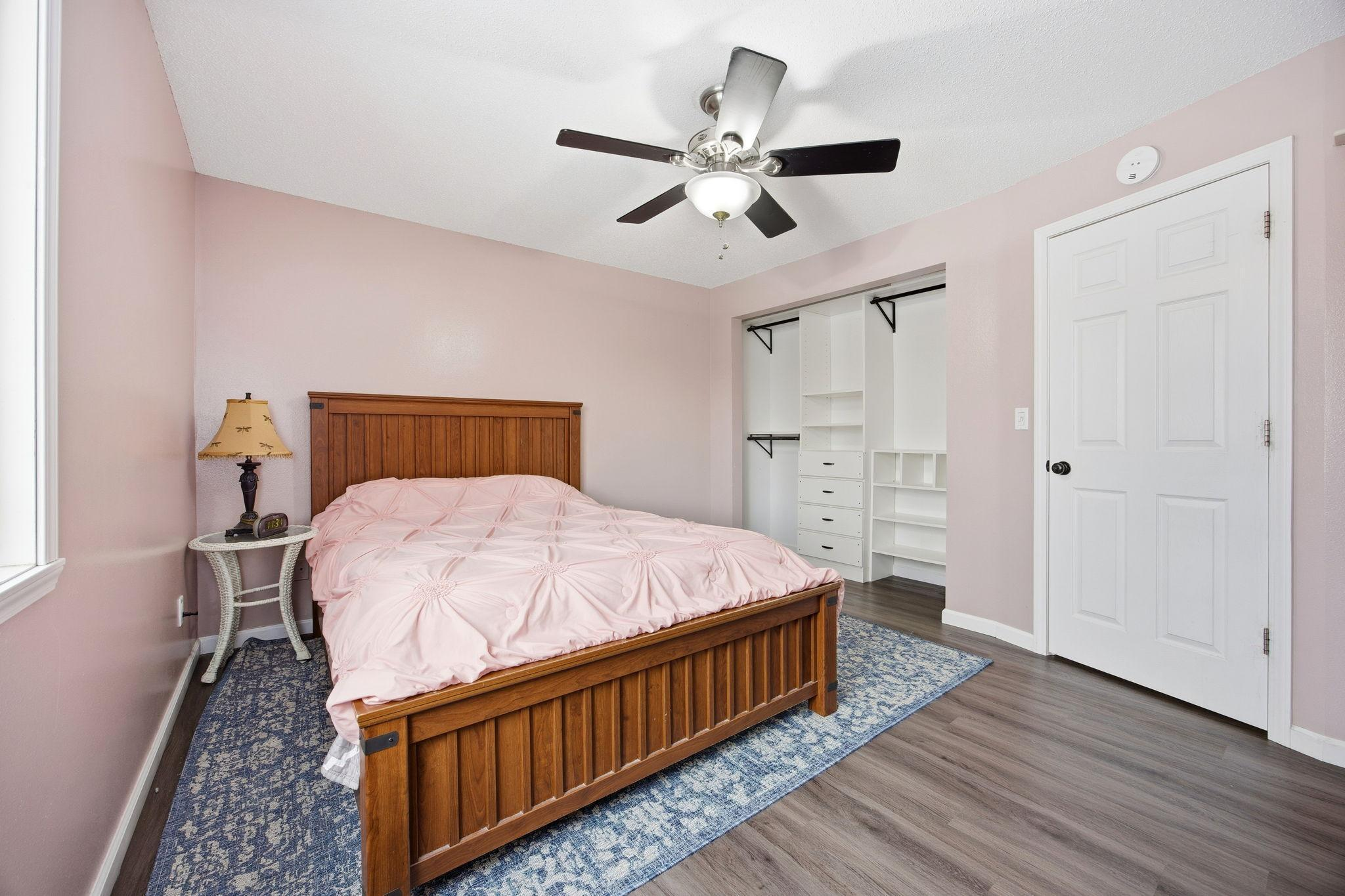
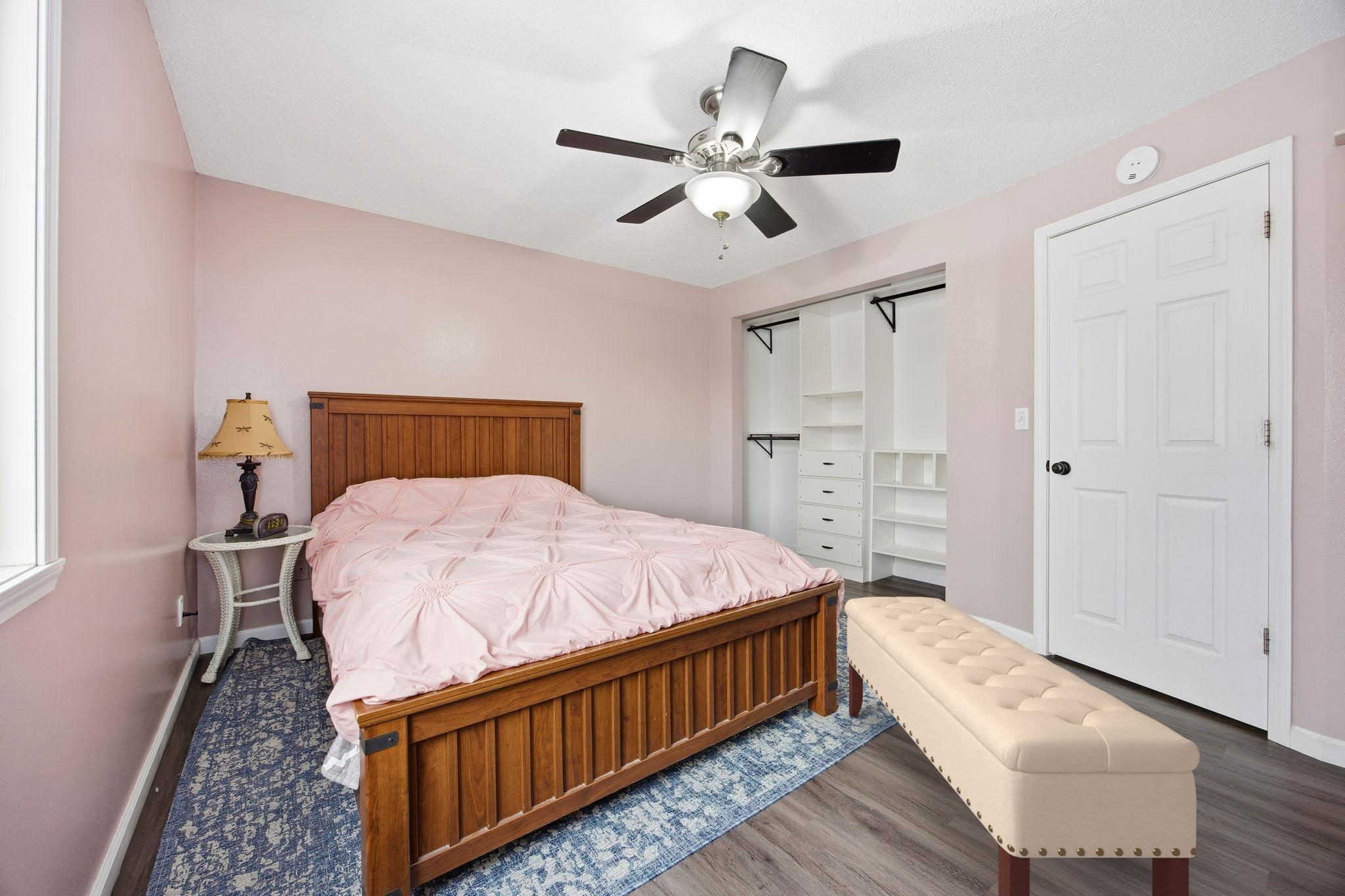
+ bench [844,596,1201,896]
